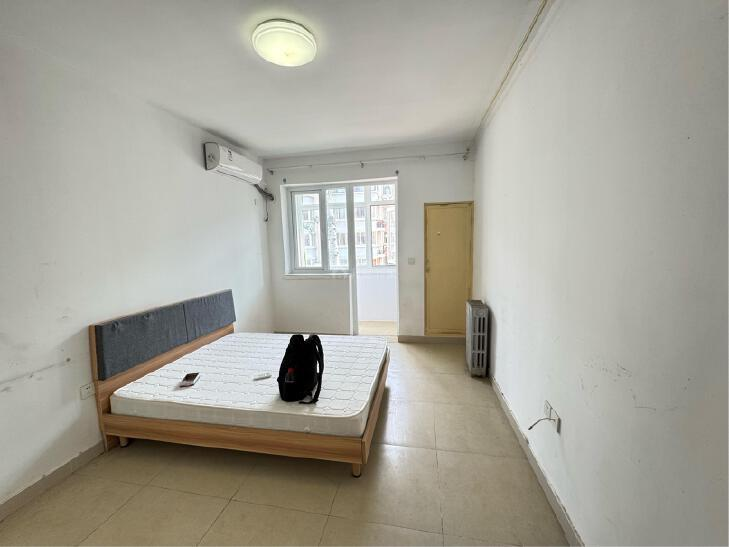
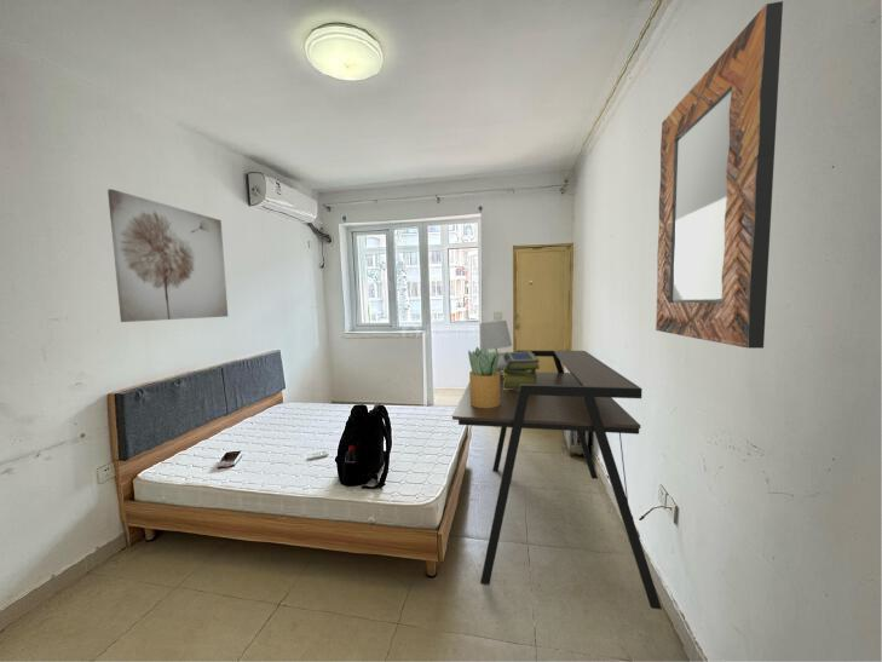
+ wall art [106,188,229,323]
+ potted plant [467,346,501,408]
+ table lamp [479,320,513,372]
+ stack of books [502,350,541,391]
+ home mirror [655,0,784,350]
+ desk [451,349,663,611]
